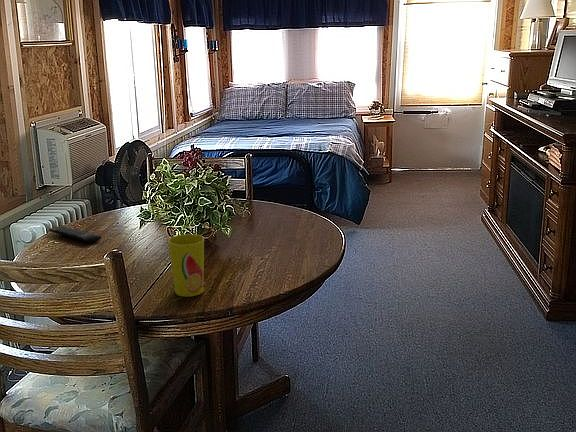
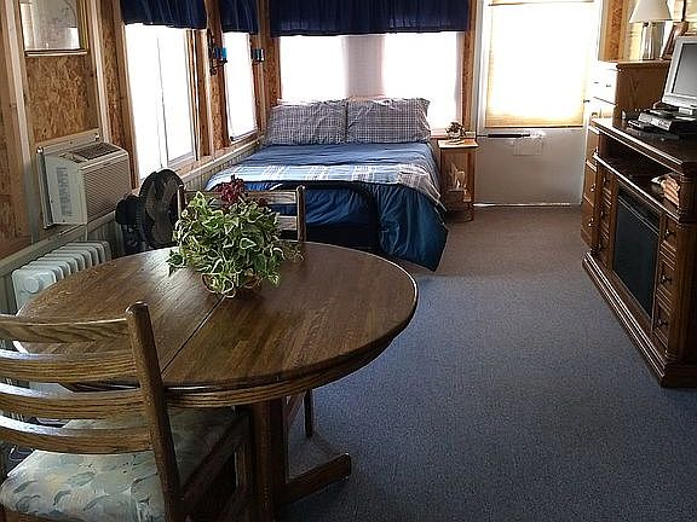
- cup [167,233,205,298]
- remote control [48,225,102,244]
